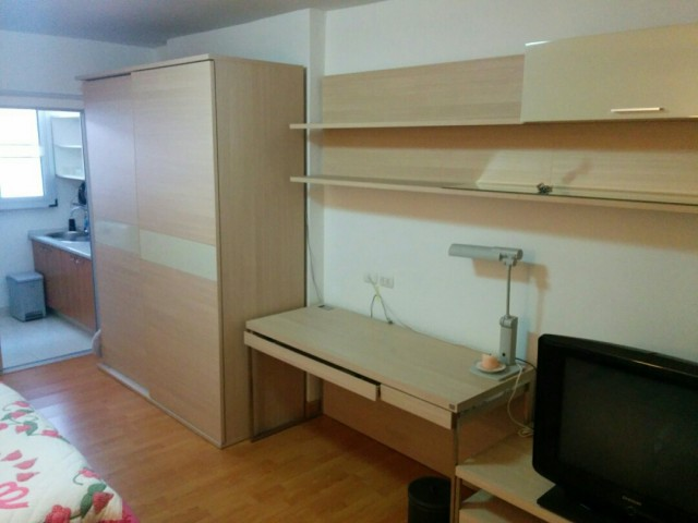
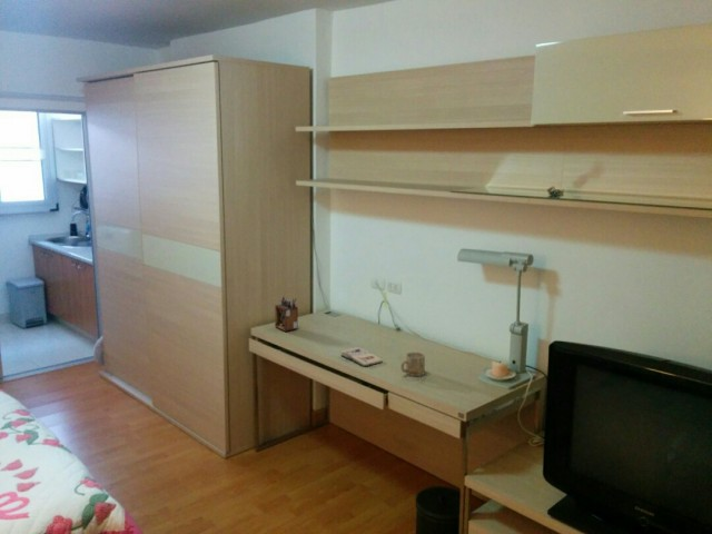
+ desk organizer [274,296,299,333]
+ mug [399,352,426,377]
+ paperback book [340,346,384,367]
